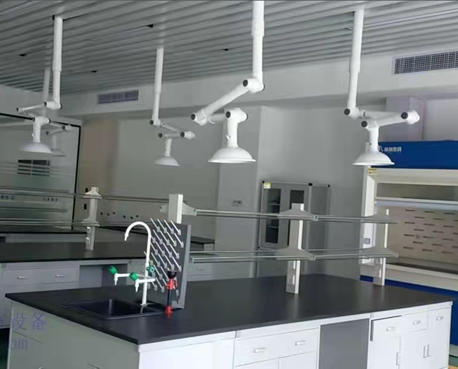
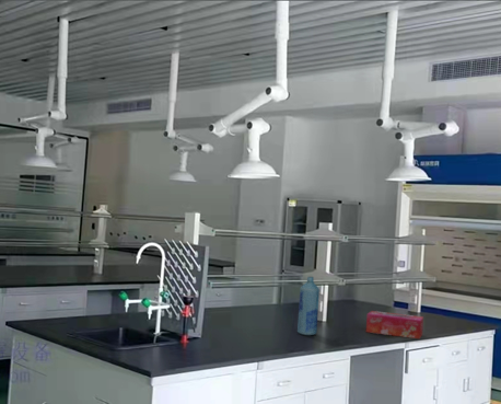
+ bottle [296,276,321,336]
+ tissue box [365,310,424,340]
